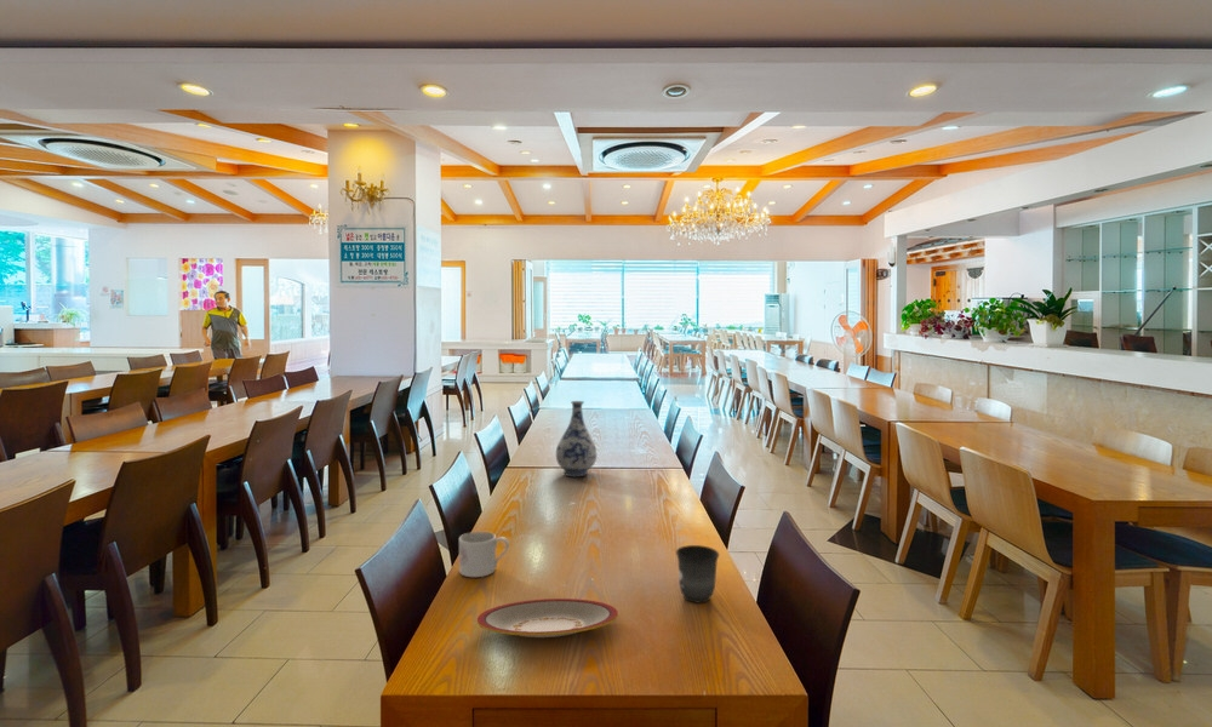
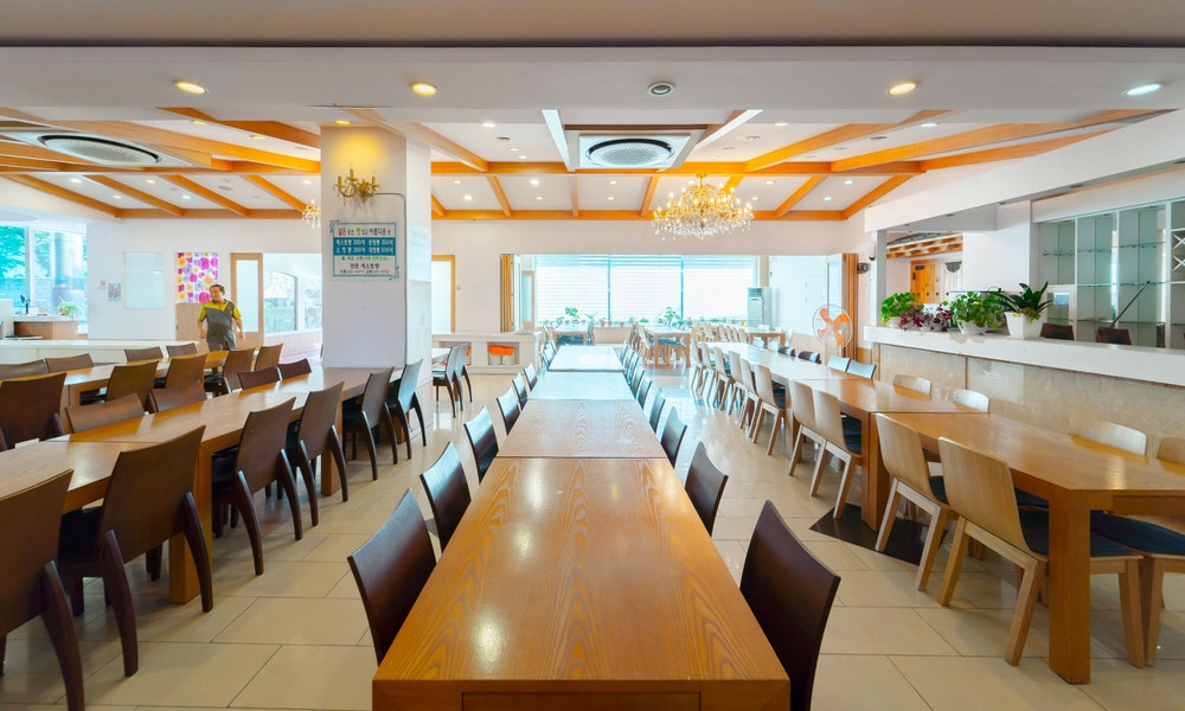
- plate [476,597,619,639]
- vase [555,400,598,477]
- mug [458,531,510,578]
- mug [675,544,720,603]
